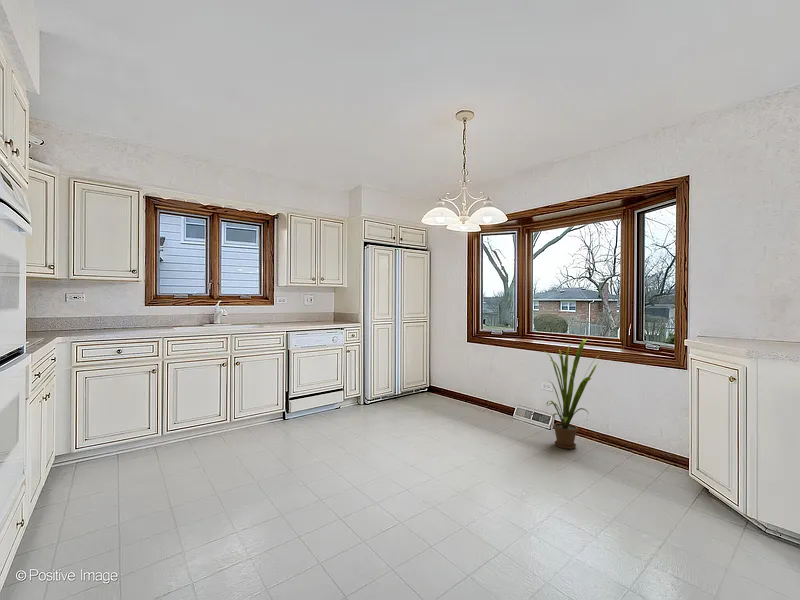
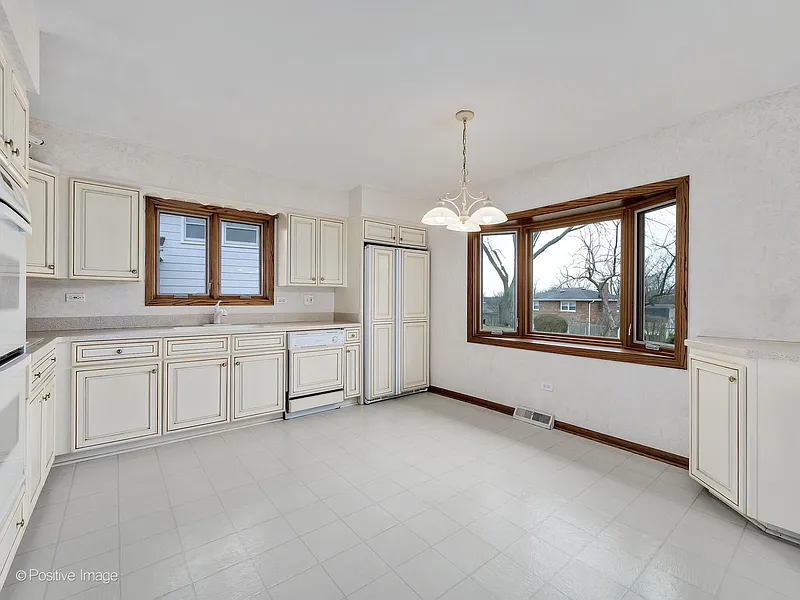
- house plant [543,338,601,450]
